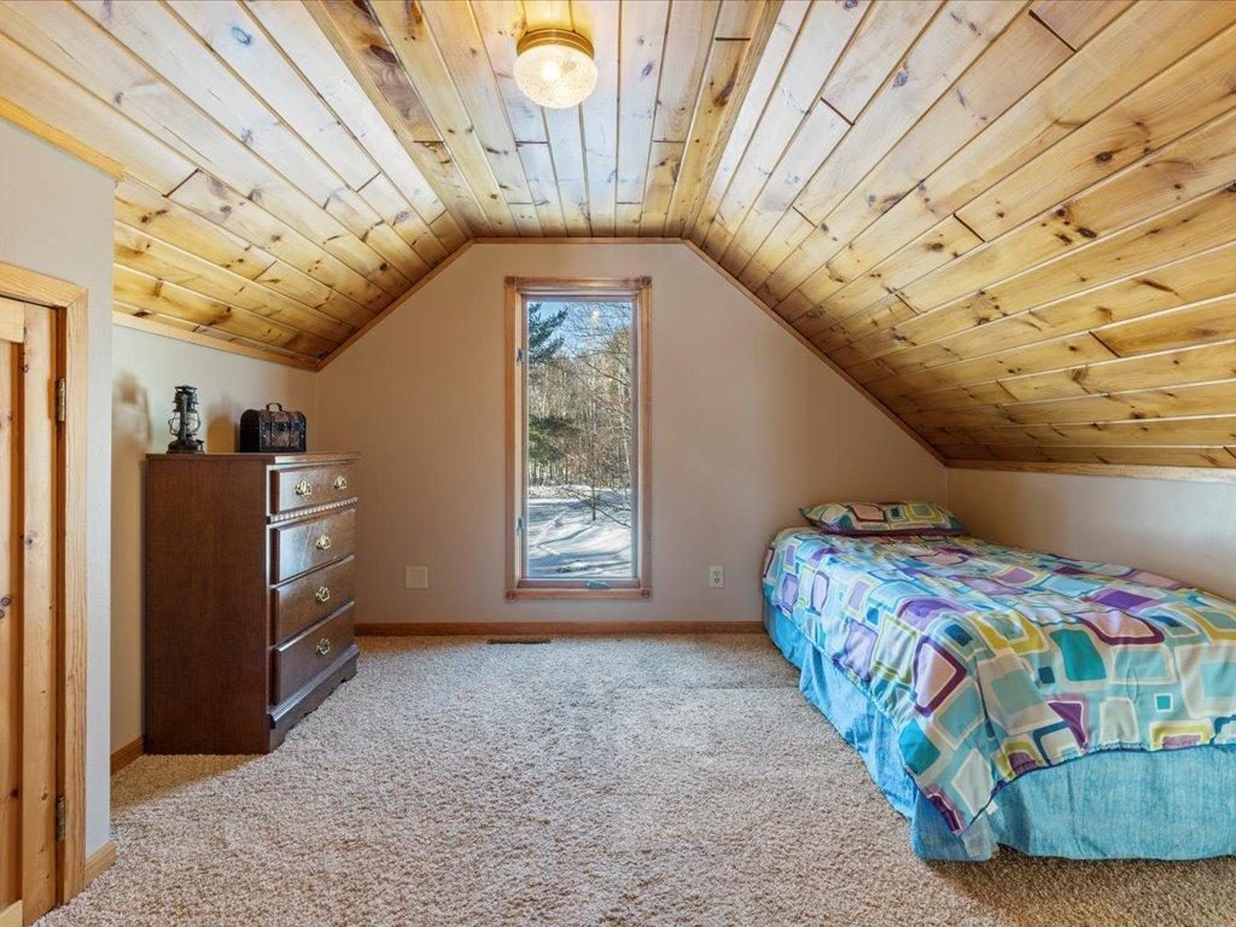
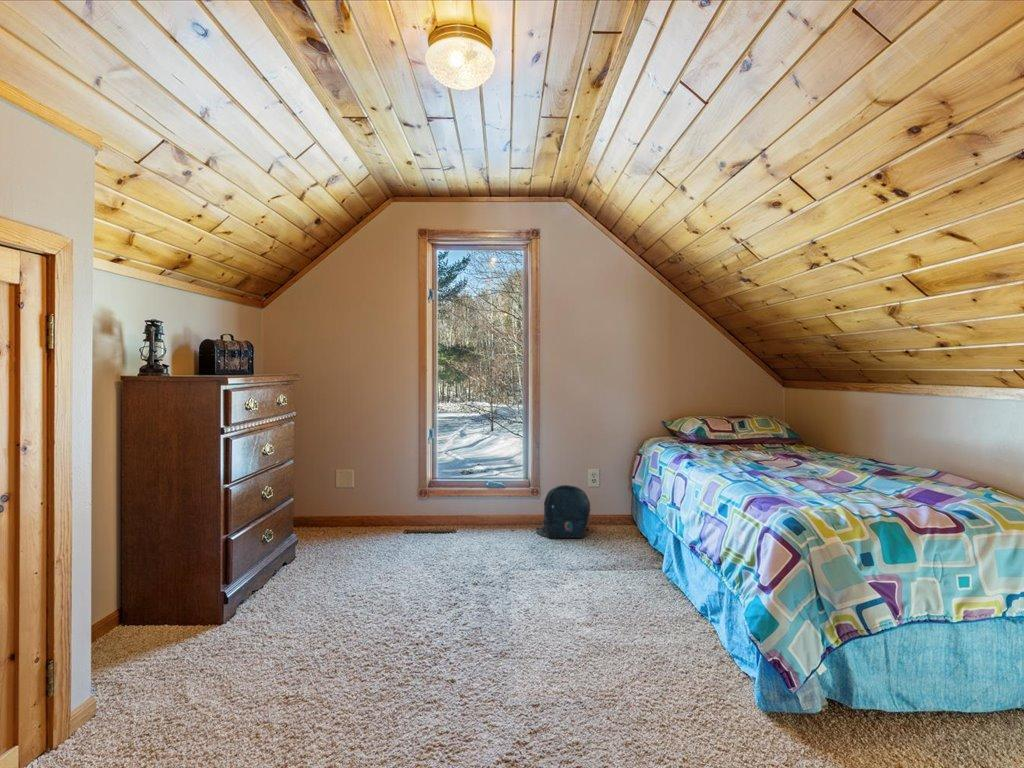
+ backpack [535,484,592,539]
